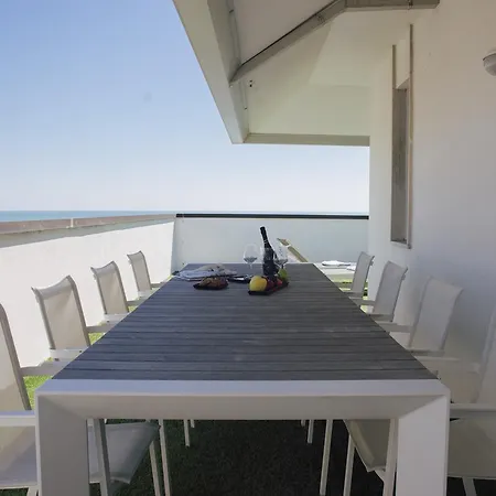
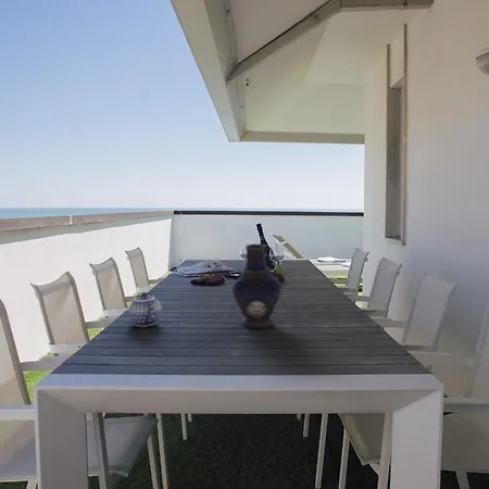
+ teapot [127,291,163,328]
+ vase [230,243,284,329]
